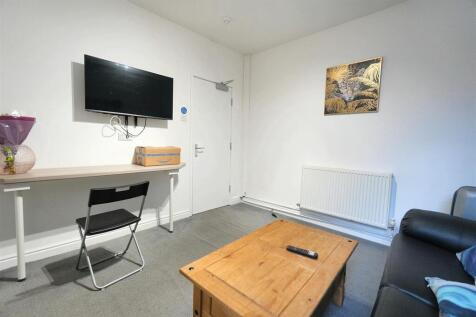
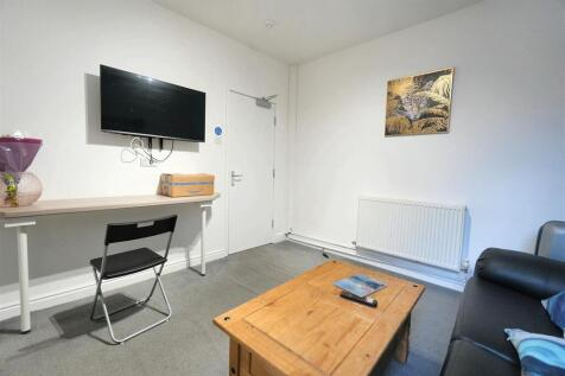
+ magazine [331,272,389,299]
